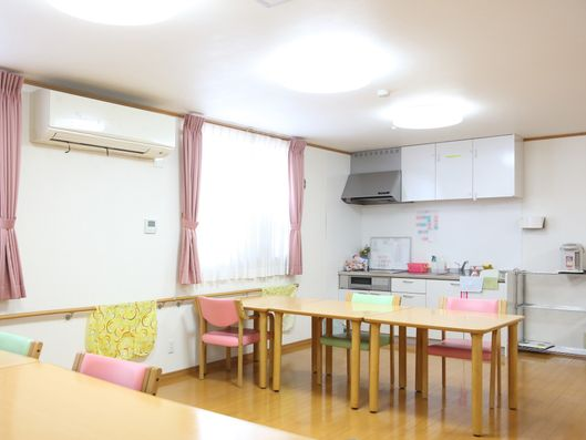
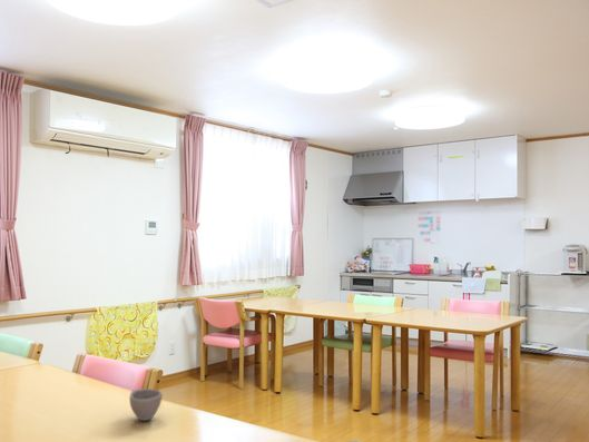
+ cup [128,387,164,422]
